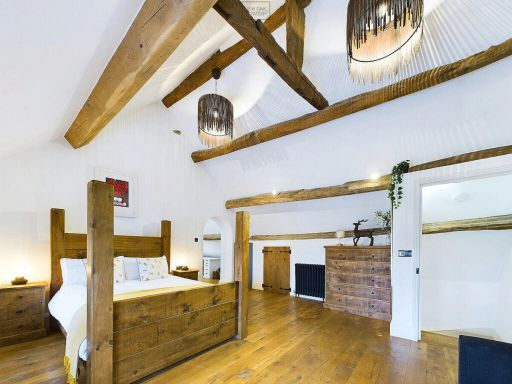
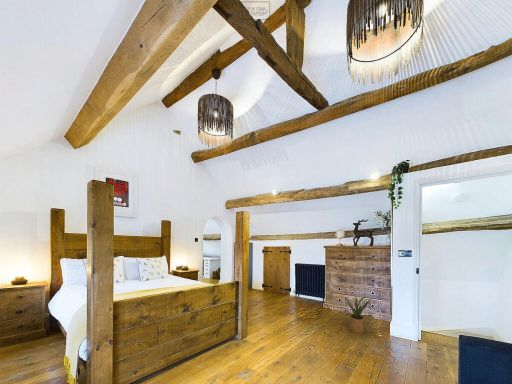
+ house plant [340,295,375,335]
